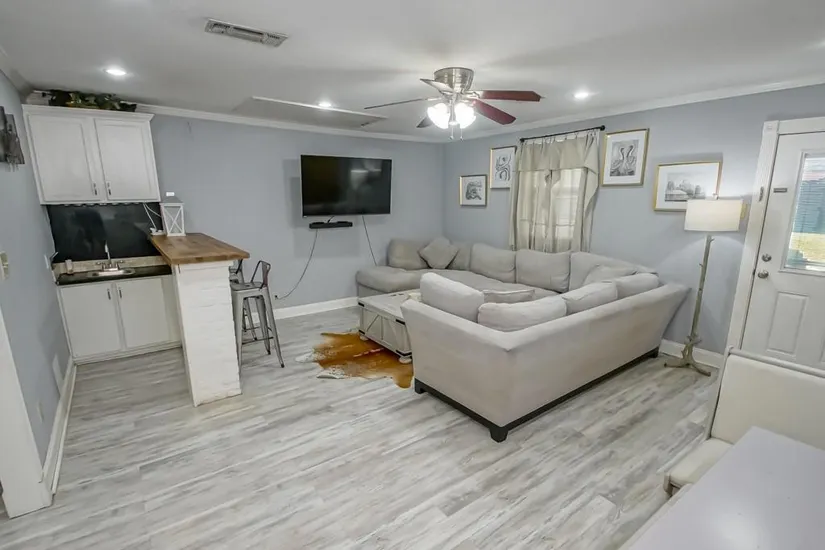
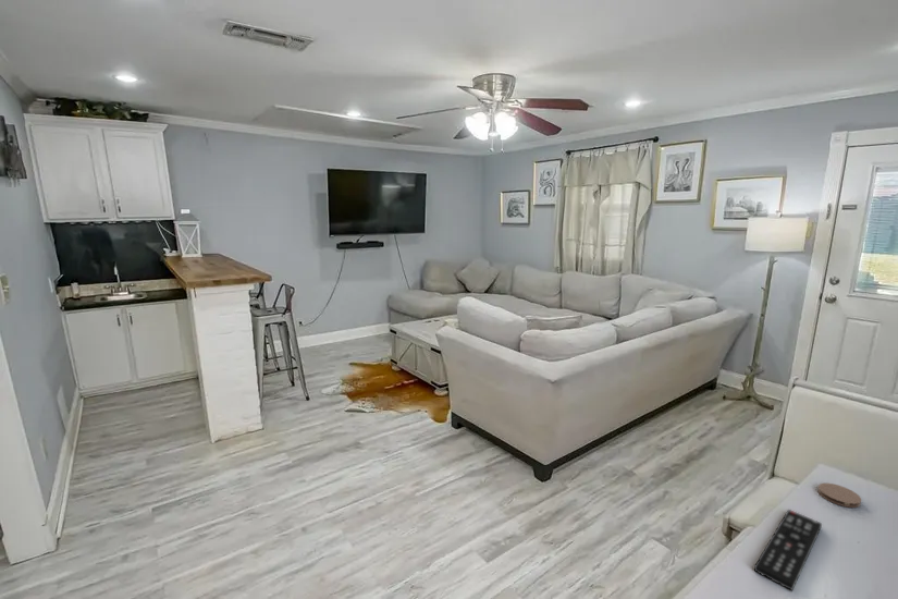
+ remote control [753,509,823,591]
+ coaster [816,482,862,509]
